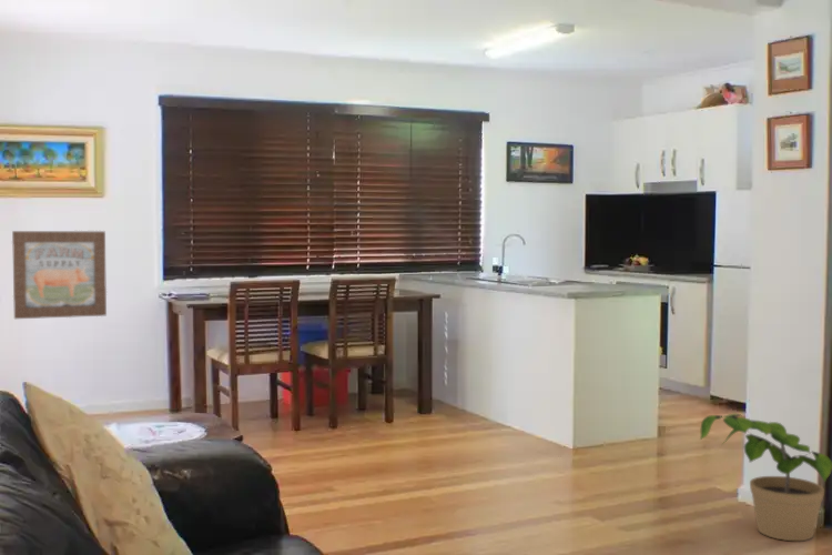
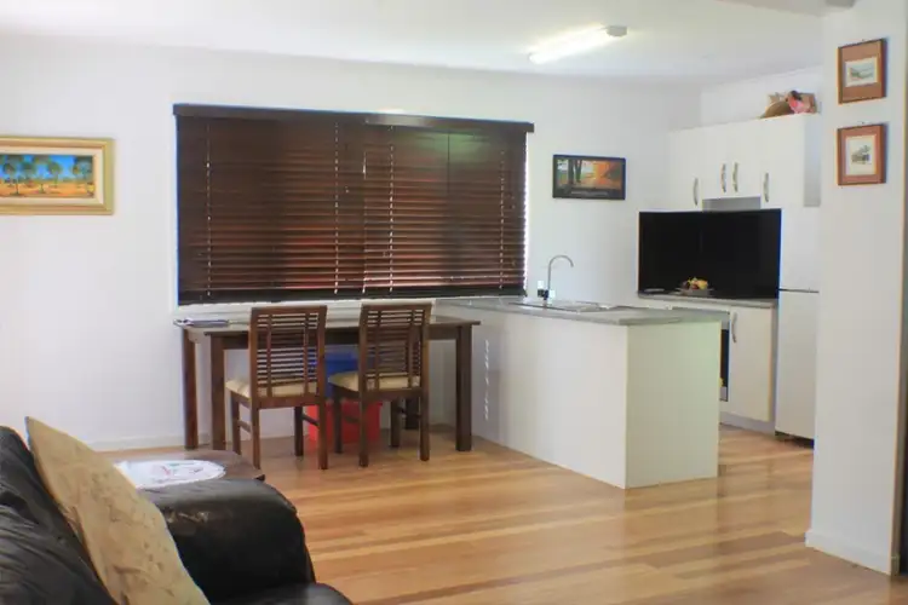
- wall art [11,230,108,320]
- potted plant [699,413,832,542]
